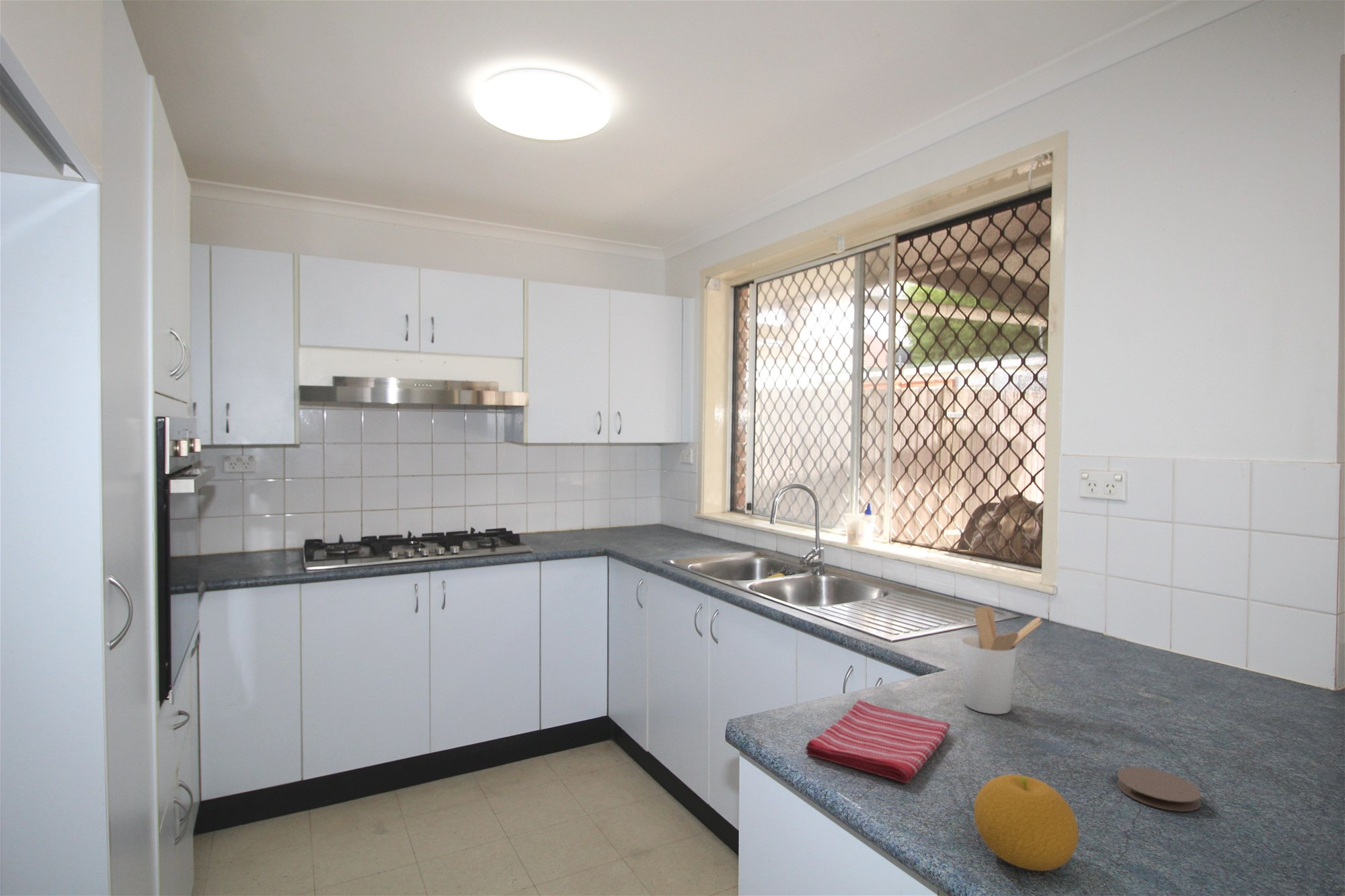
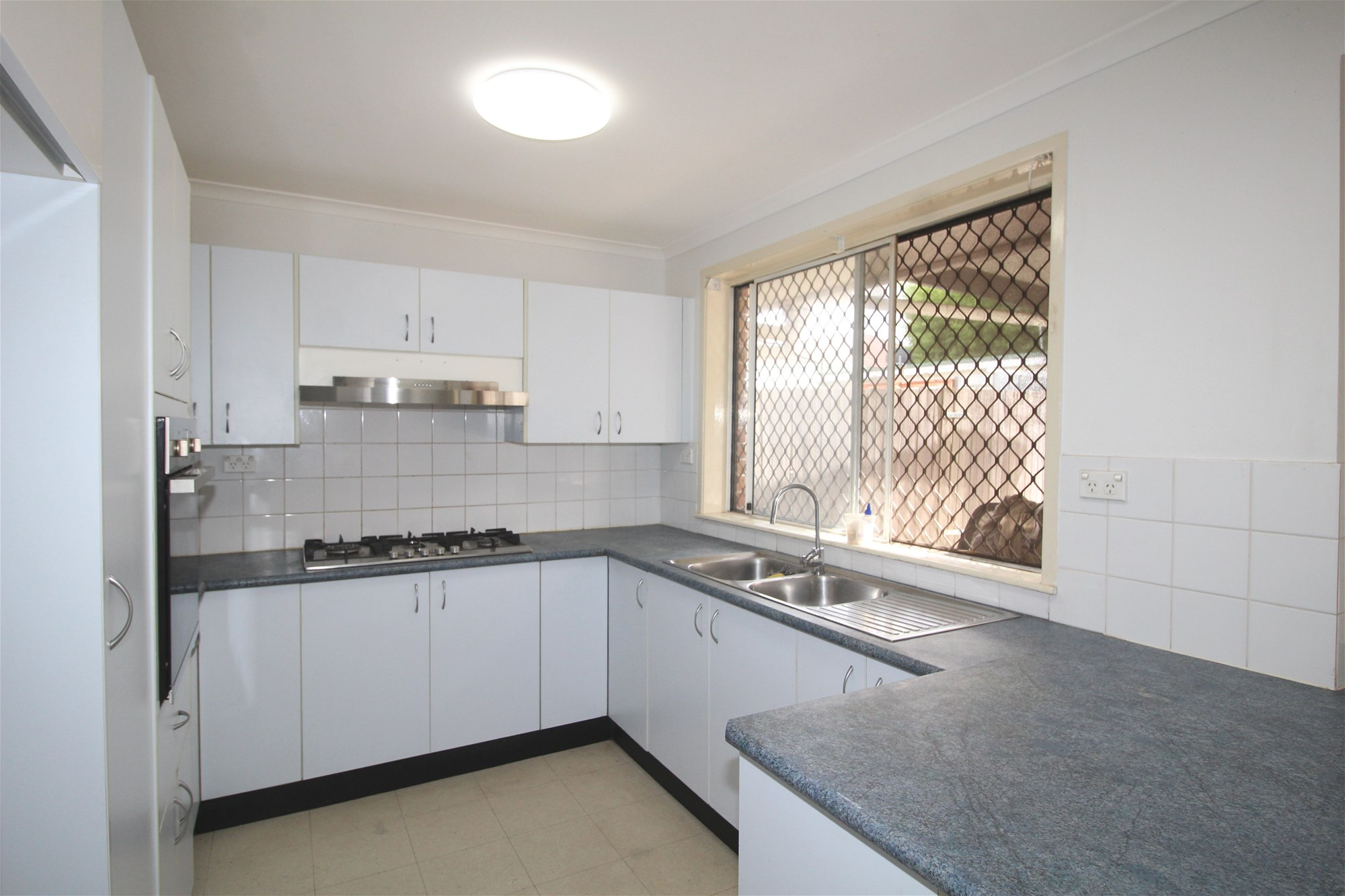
- fruit [973,774,1079,872]
- utensil holder [960,605,1043,715]
- dish towel [805,699,951,784]
- coaster [1116,766,1202,812]
